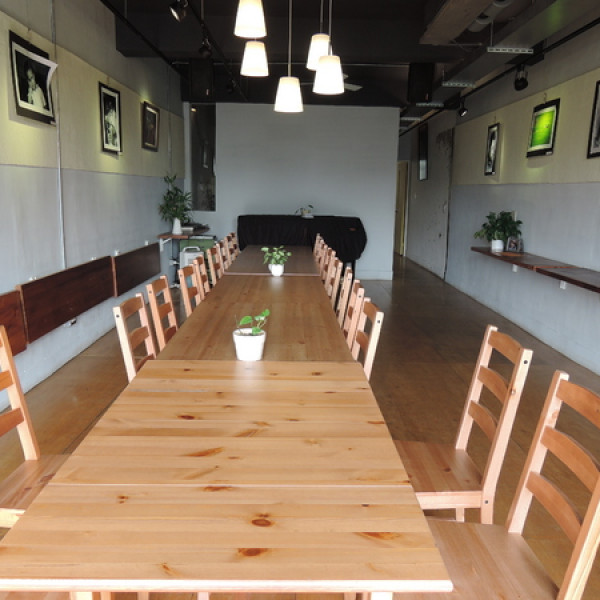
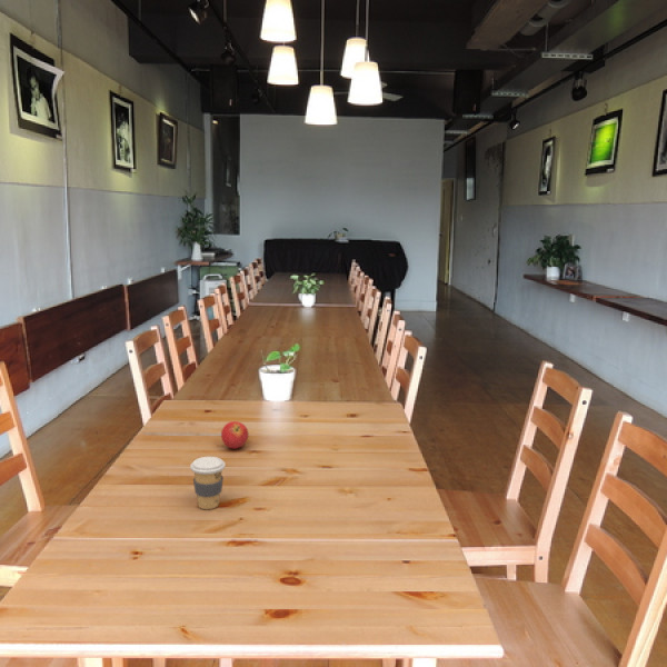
+ fruit [220,420,250,449]
+ coffee cup [189,456,227,510]
